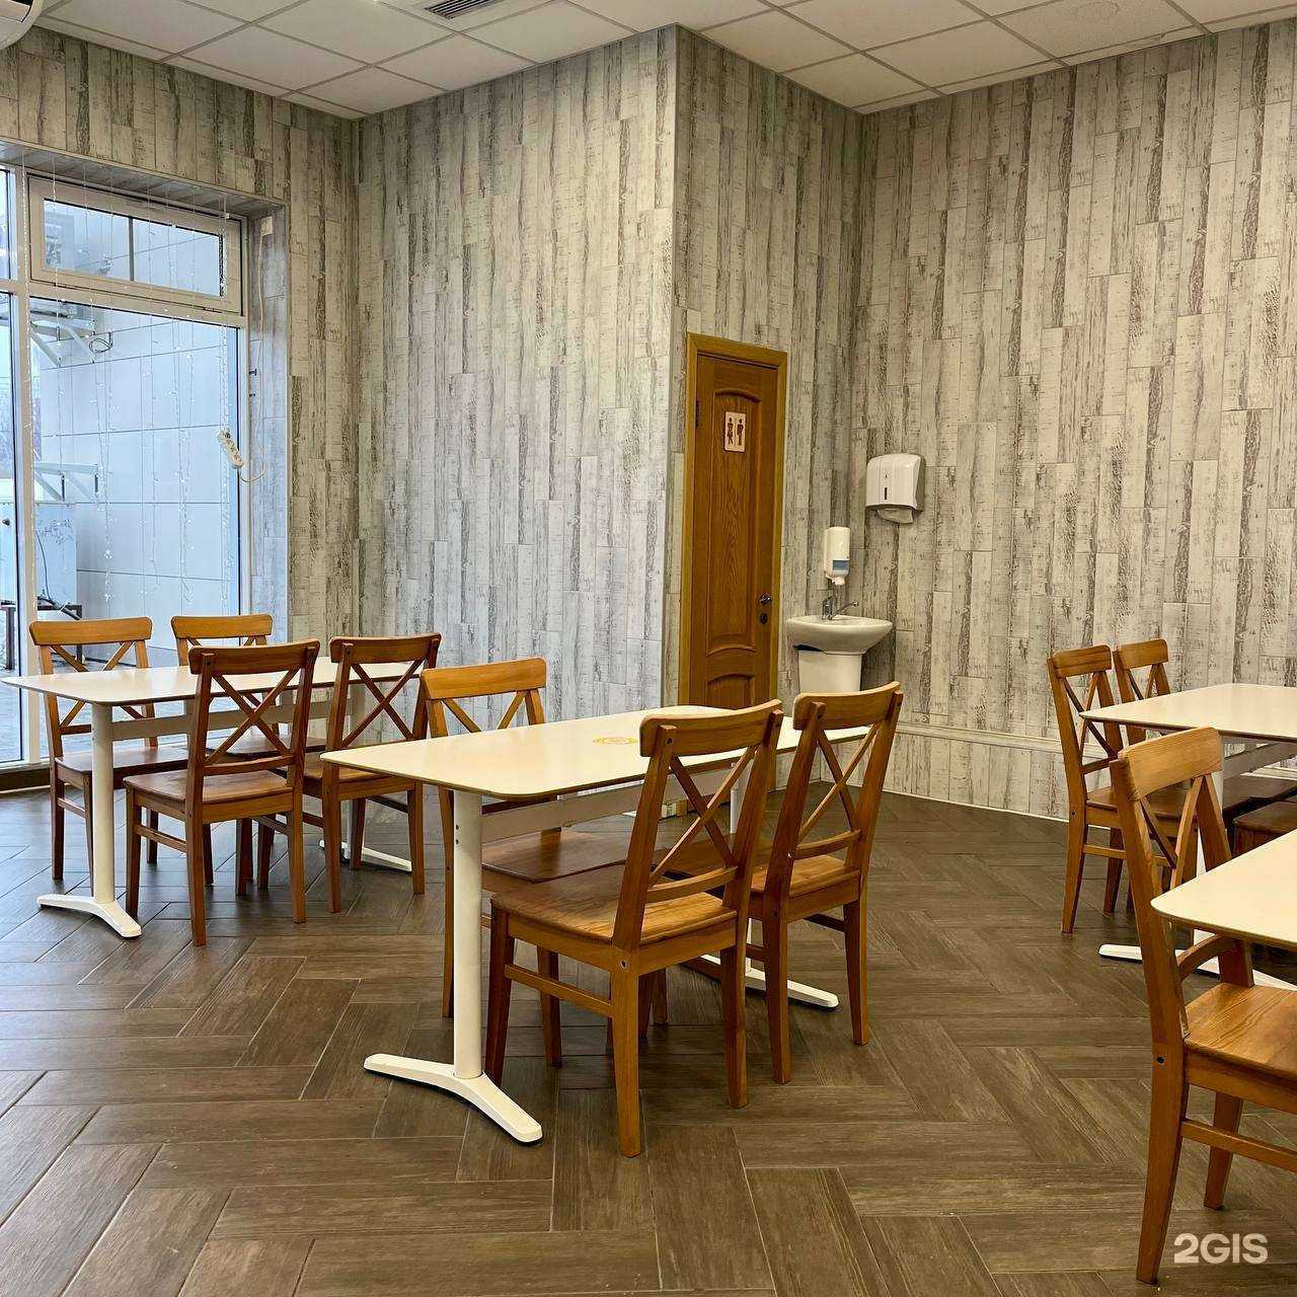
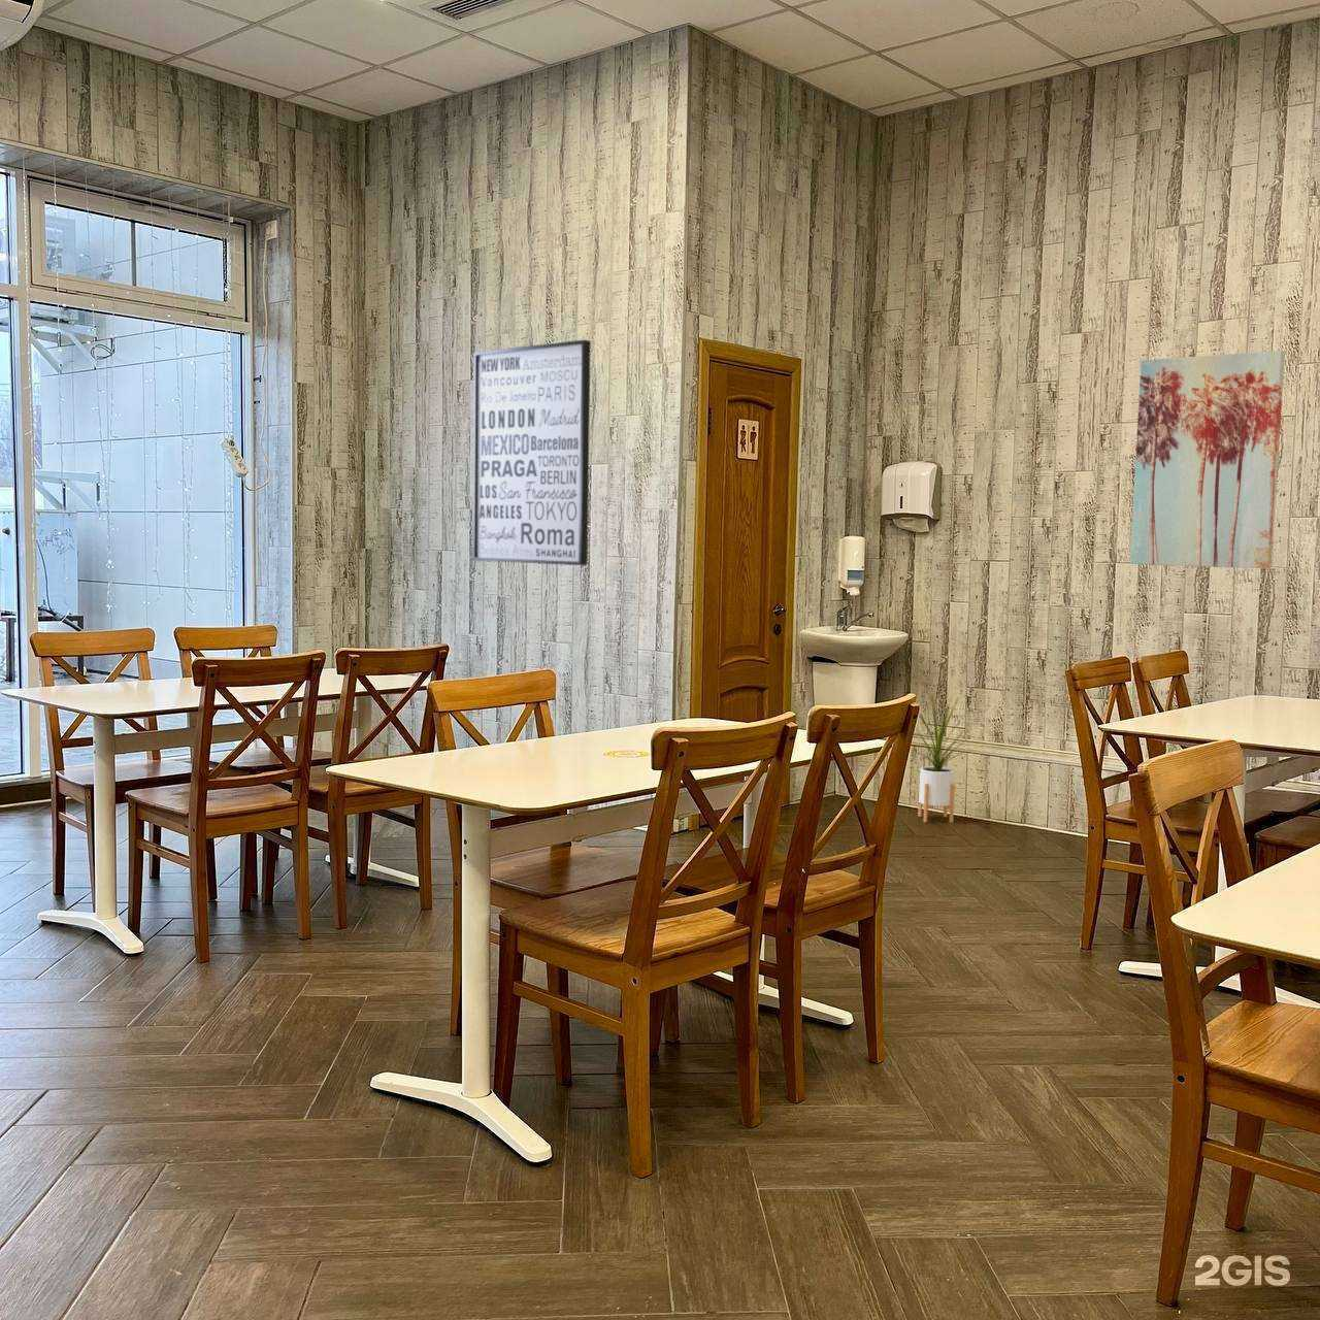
+ wall art [1129,349,1286,569]
+ wall art [471,340,592,566]
+ house plant [911,687,974,824]
